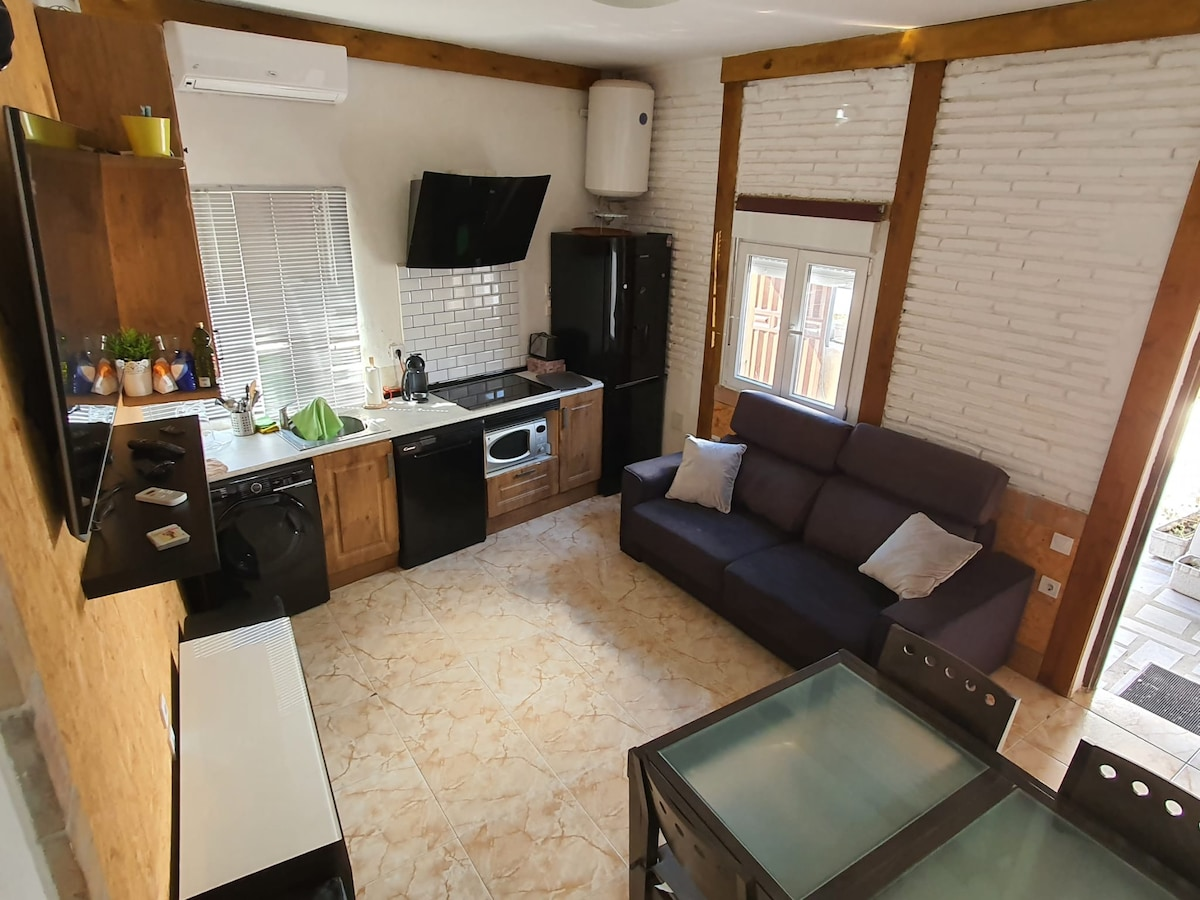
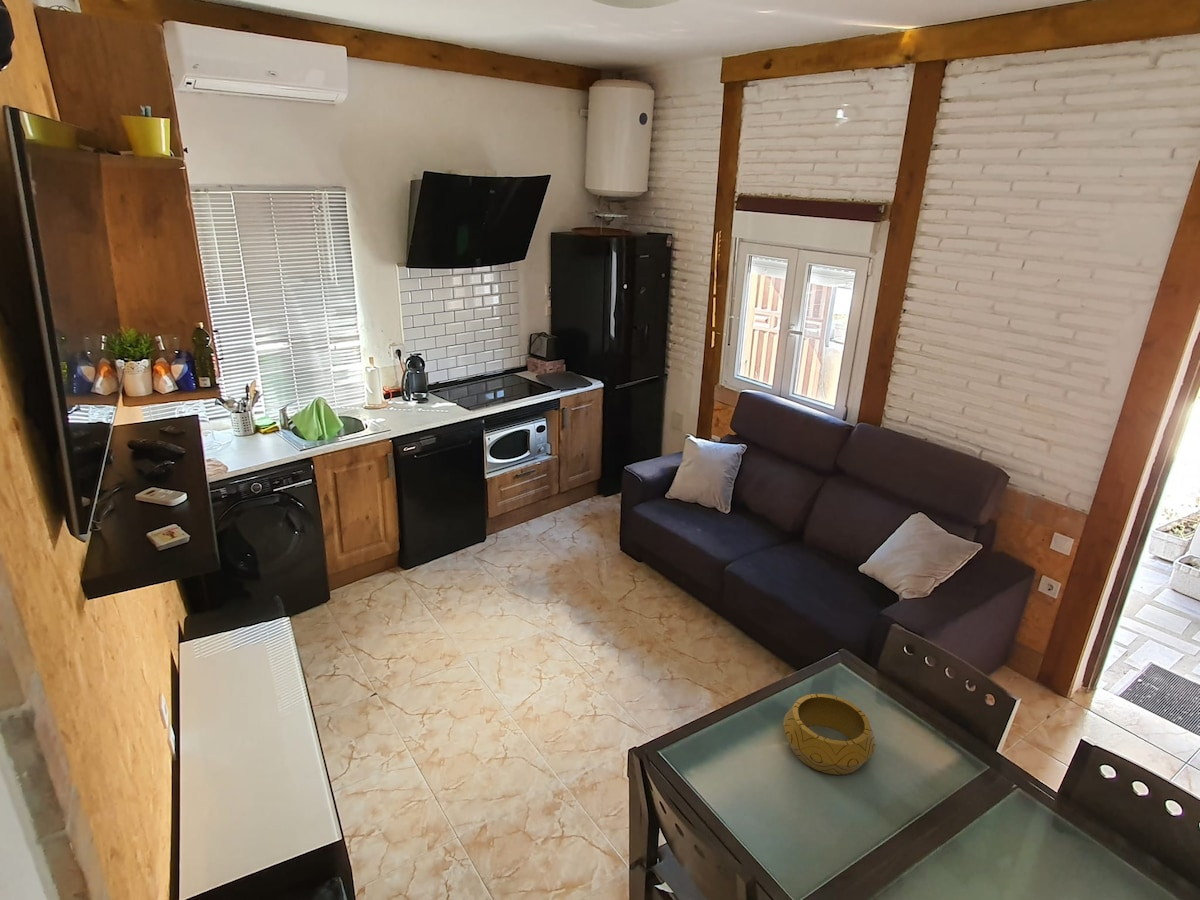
+ decorative bowl [782,693,876,776]
